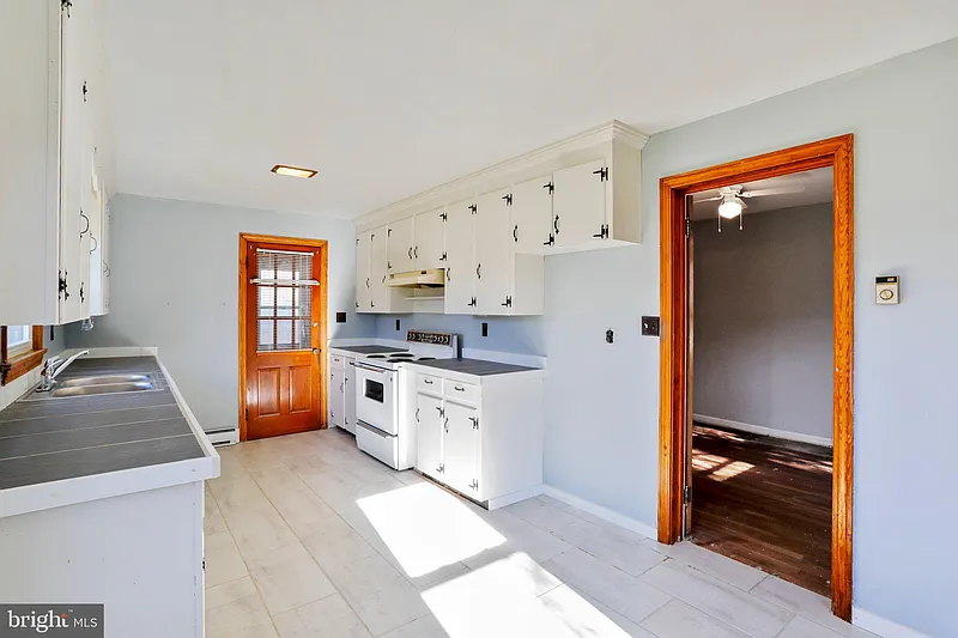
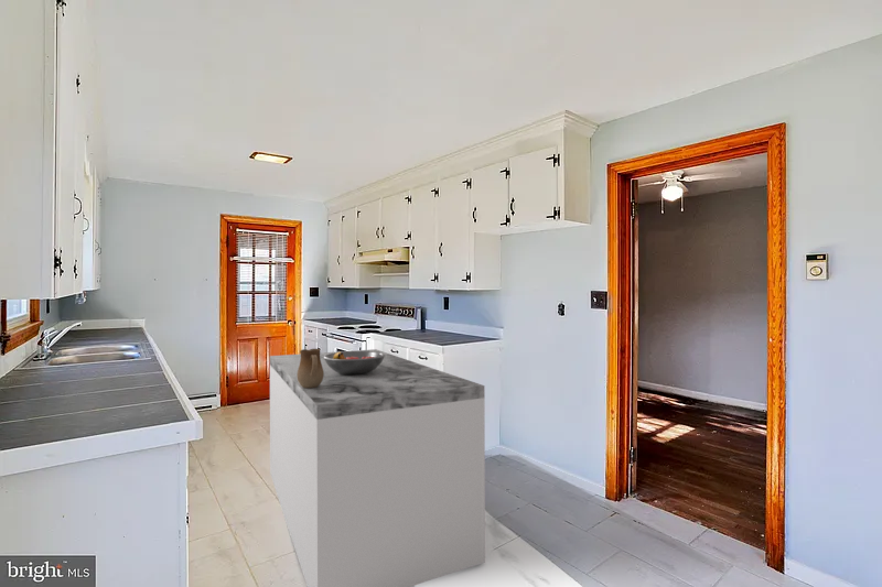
+ ceramic jug [297,348,324,389]
+ fruit bowl [323,350,385,374]
+ dining table [269,348,486,587]
